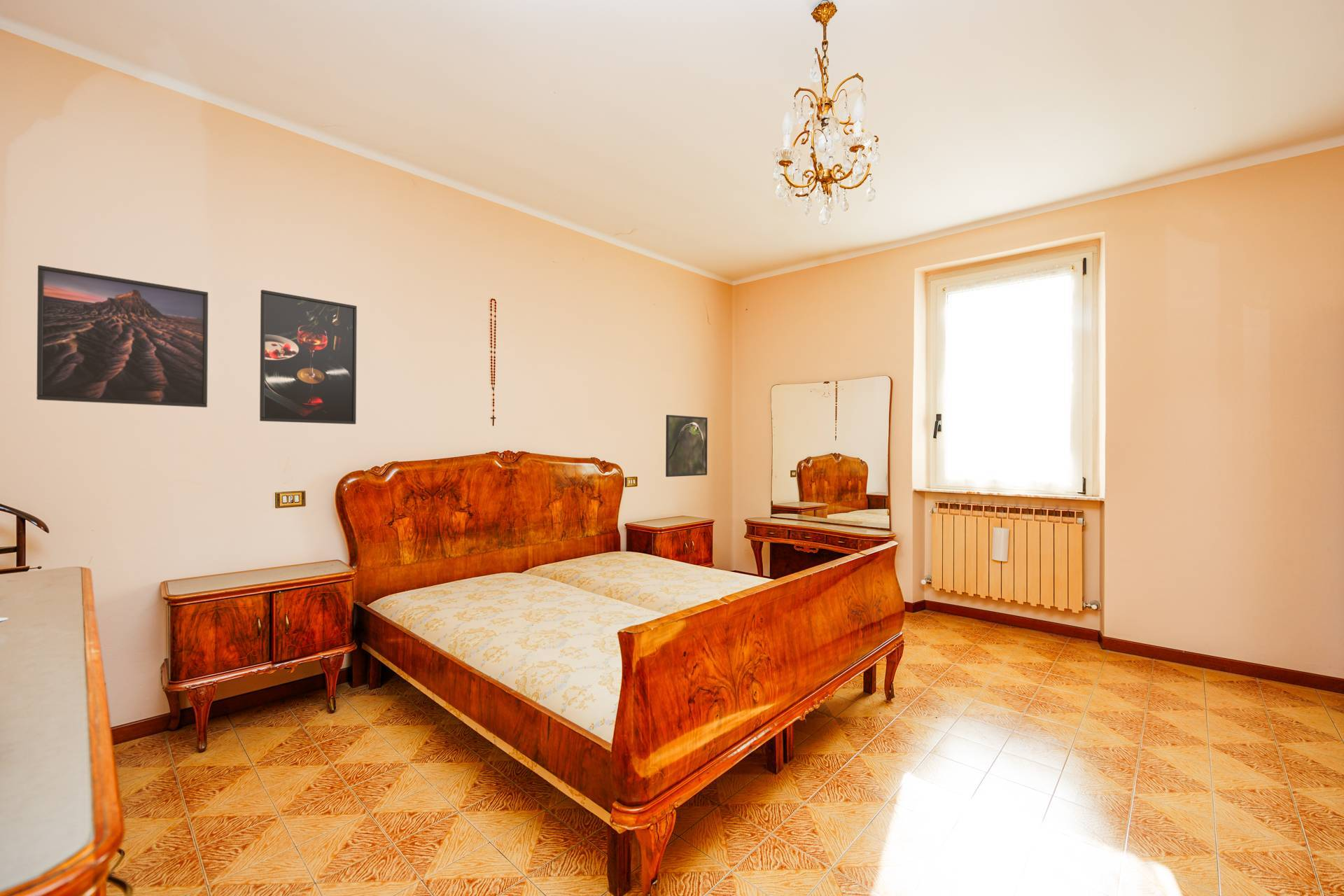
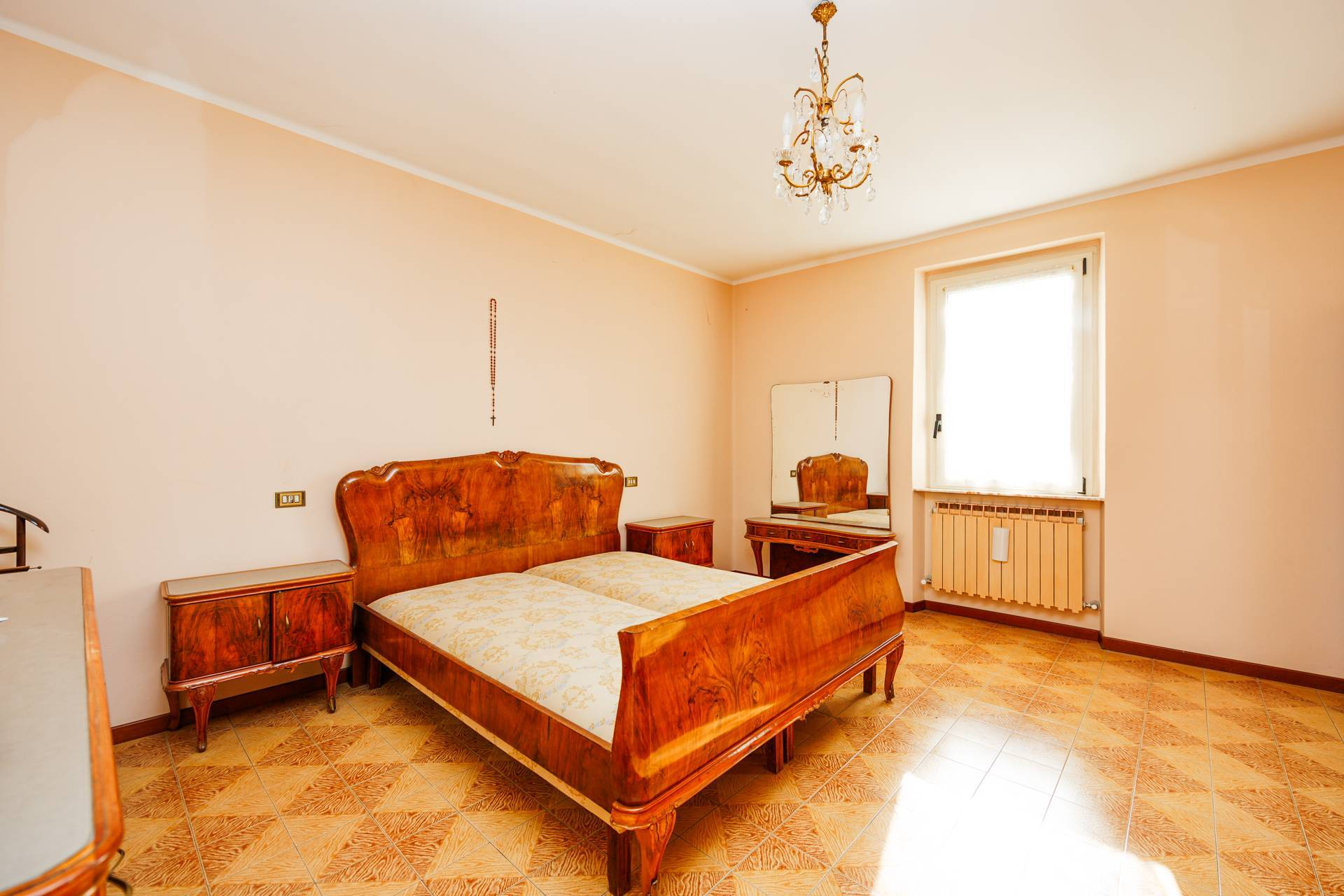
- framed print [36,265,209,408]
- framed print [665,414,708,477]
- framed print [259,289,358,425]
